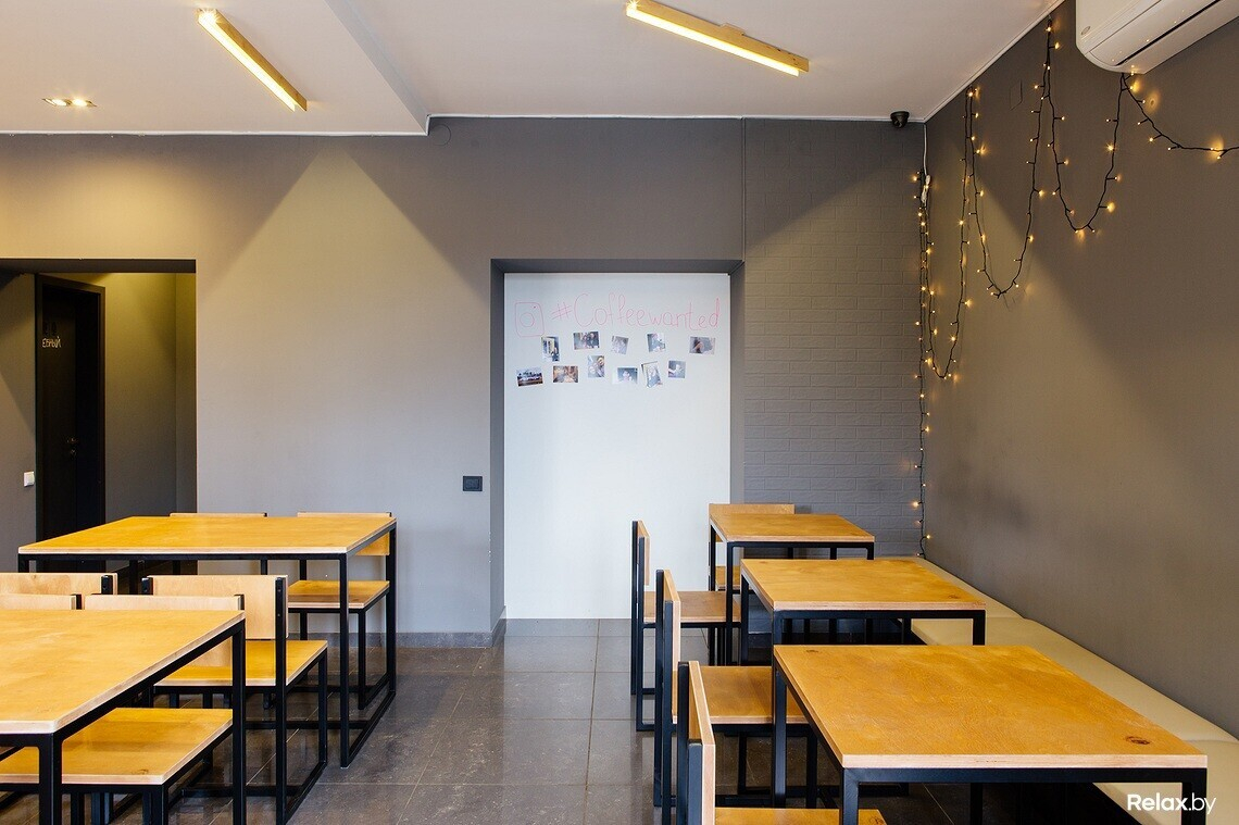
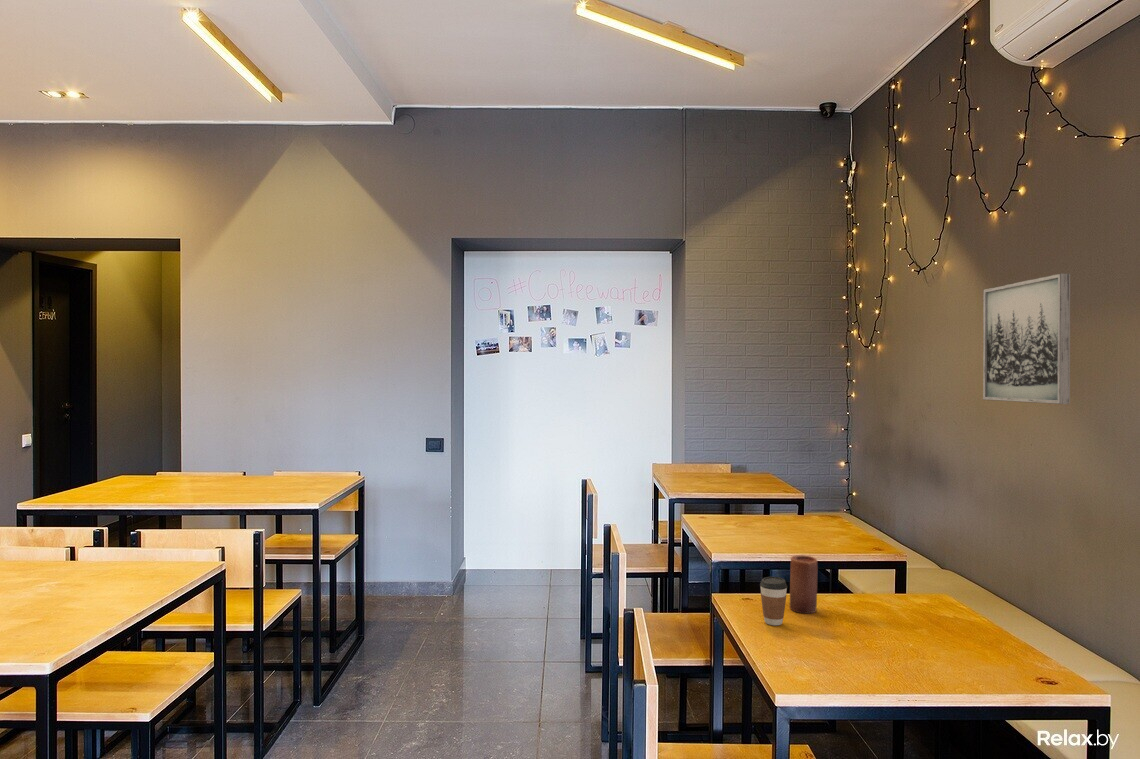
+ wall art [982,273,1071,405]
+ candle [789,554,819,615]
+ coffee cup [759,576,788,626]
